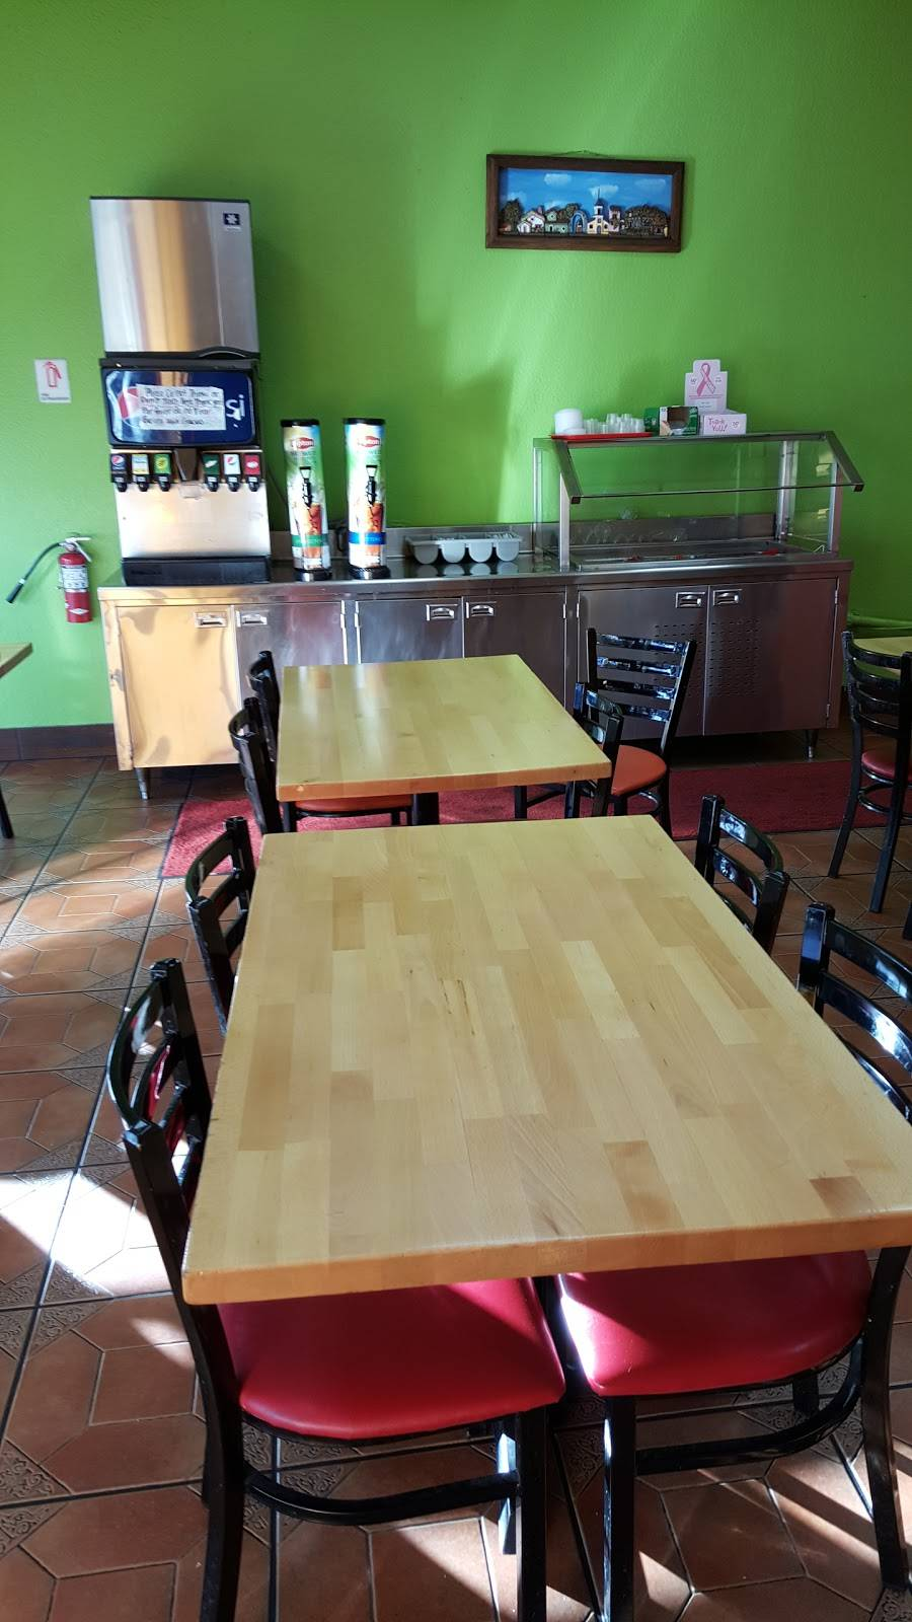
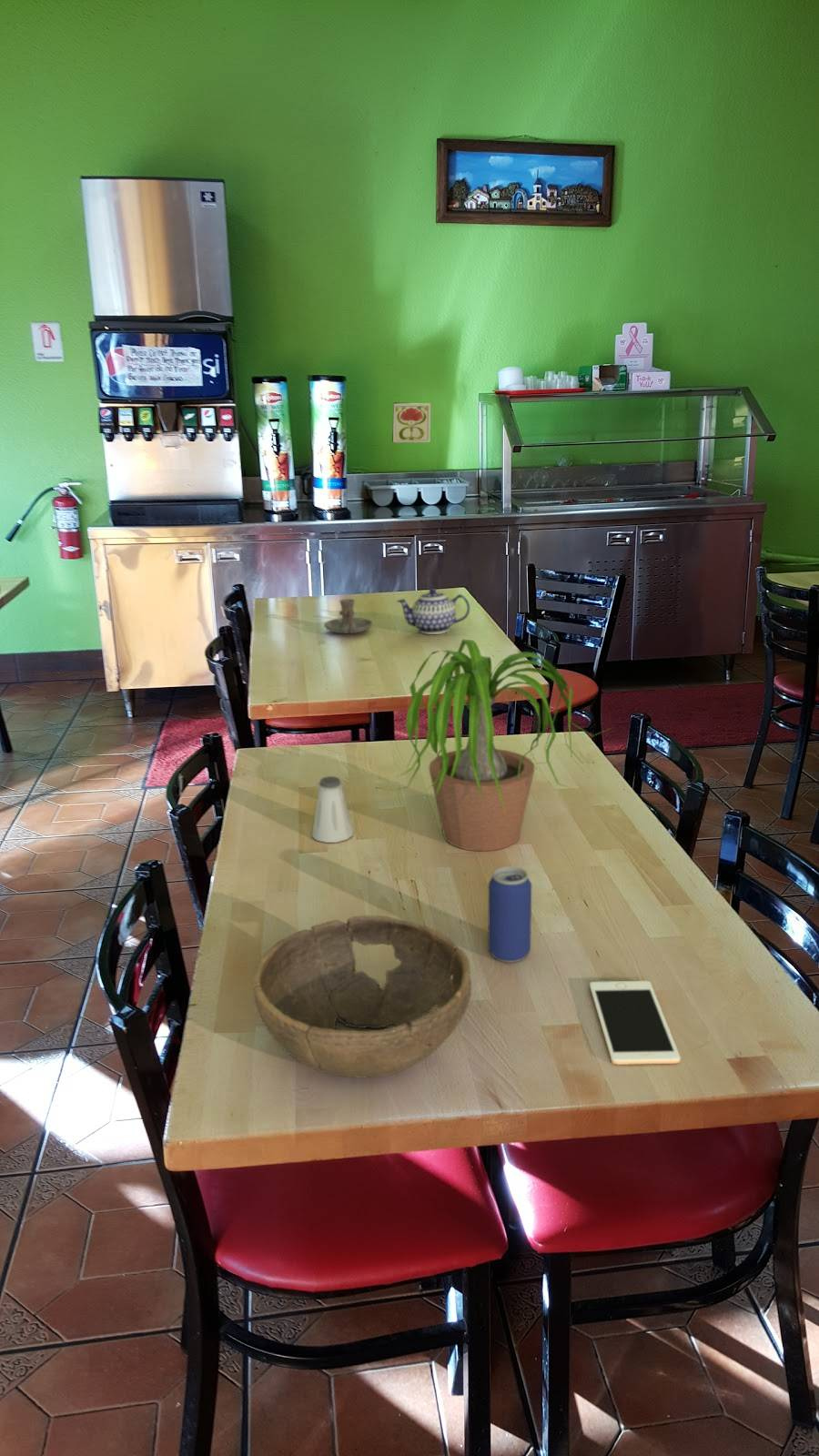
+ cell phone [589,980,682,1066]
+ beverage can [487,865,532,963]
+ candle holder [323,598,373,634]
+ teapot [396,587,470,635]
+ potted plant [388,639,612,852]
+ bowl [252,915,472,1079]
+ saltshaker [311,775,354,844]
+ decorative tile [391,401,432,443]
